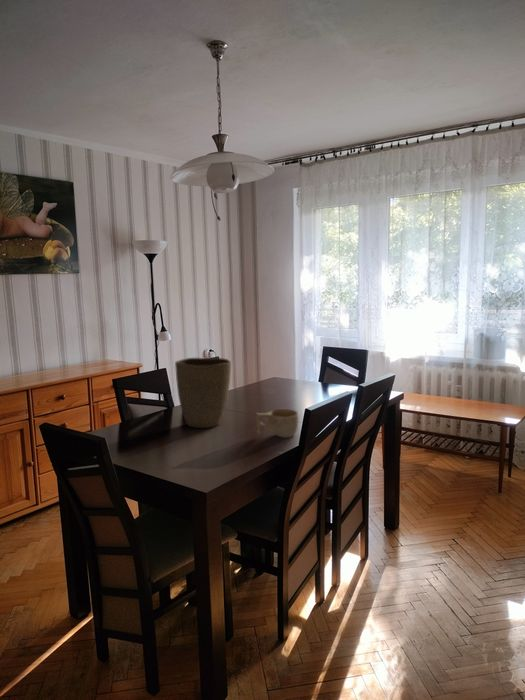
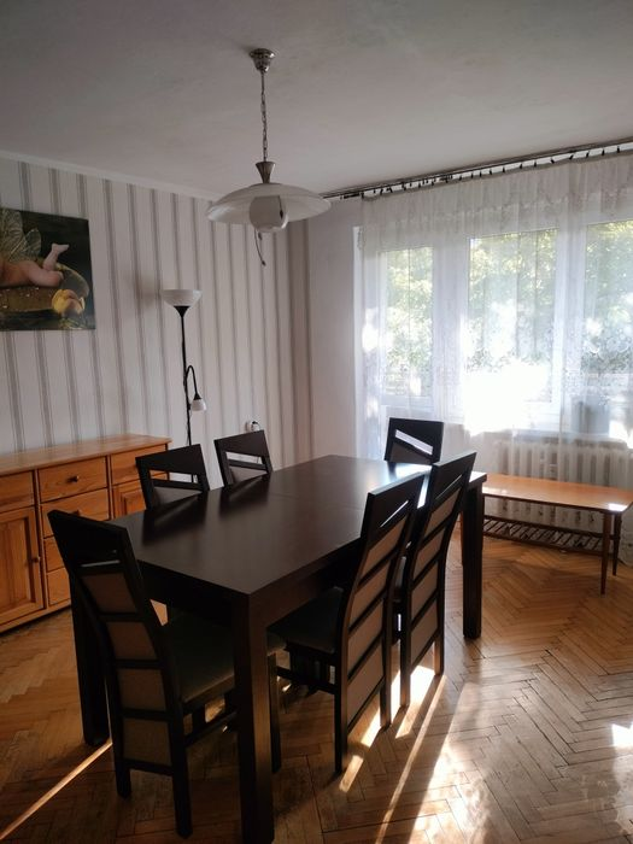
- vase [174,357,232,429]
- cup [255,408,299,439]
